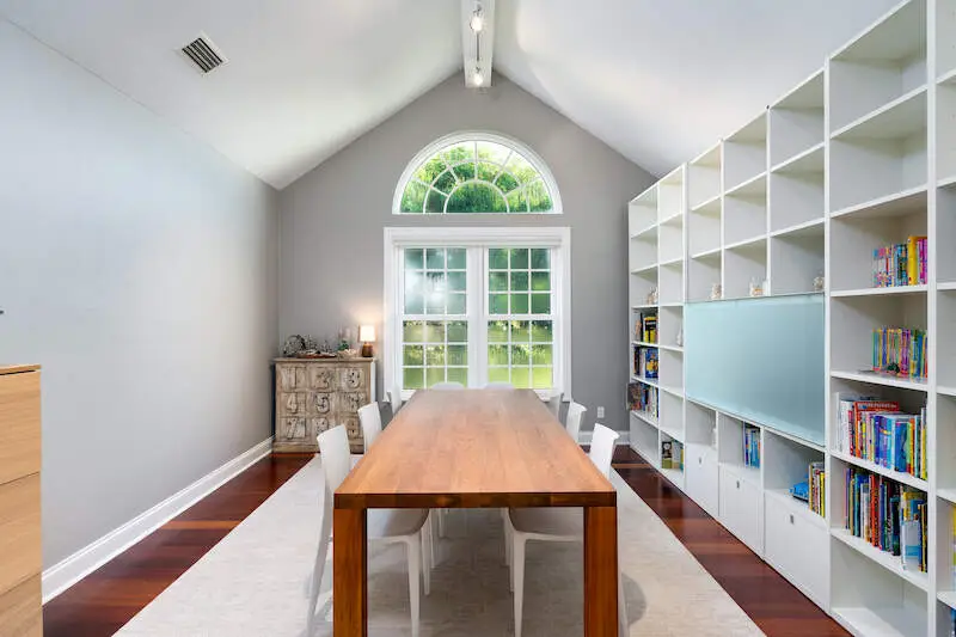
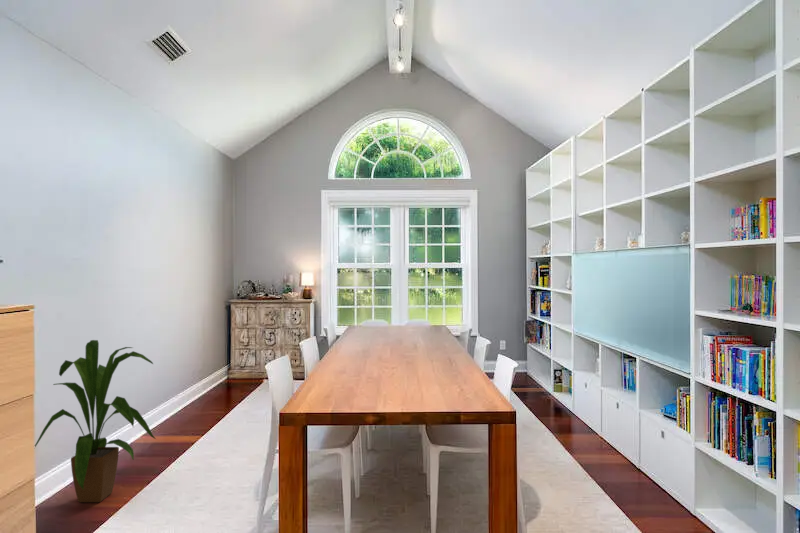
+ house plant [34,339,157,503]
